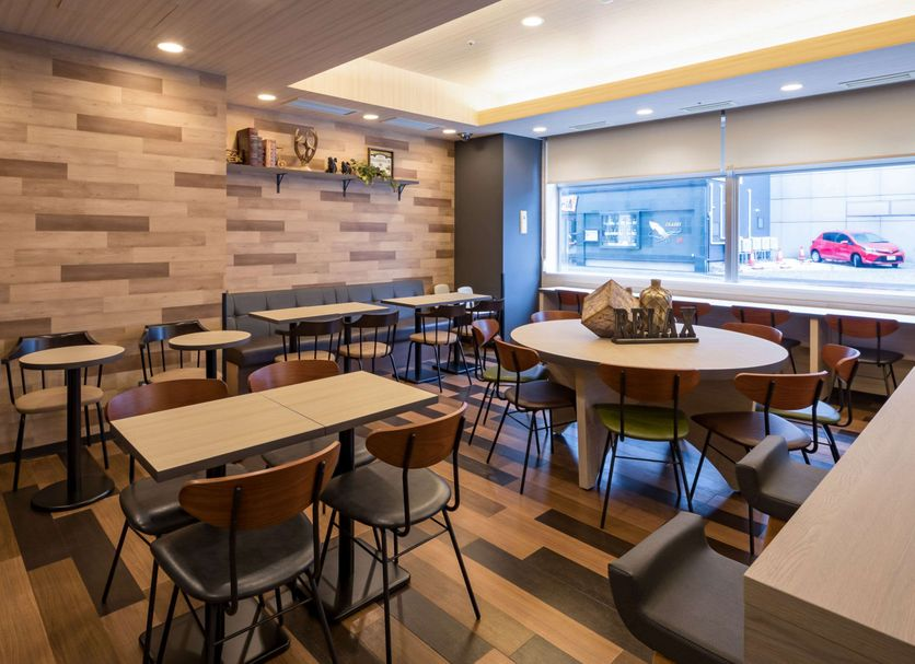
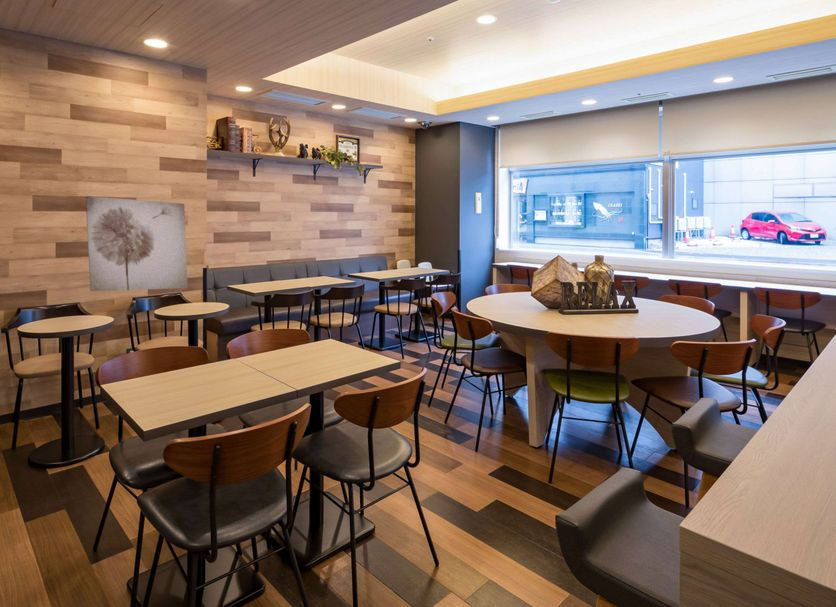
+ wall art [85,195,189,292]
